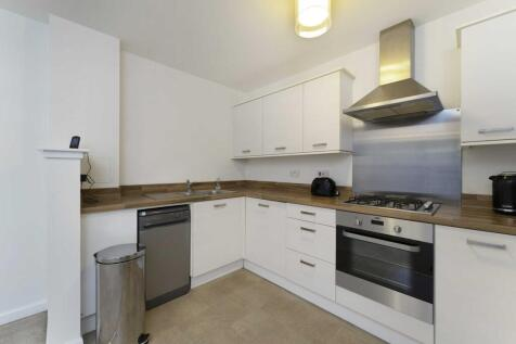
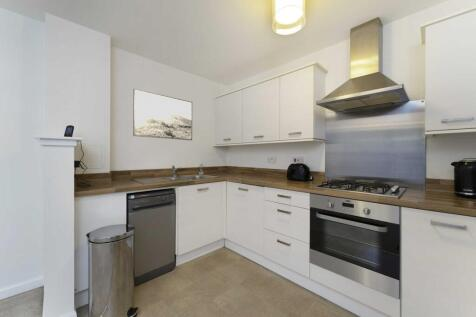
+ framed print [132,88,193,141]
